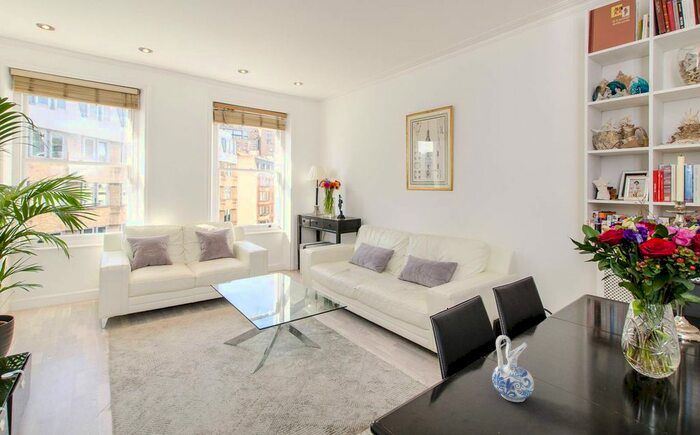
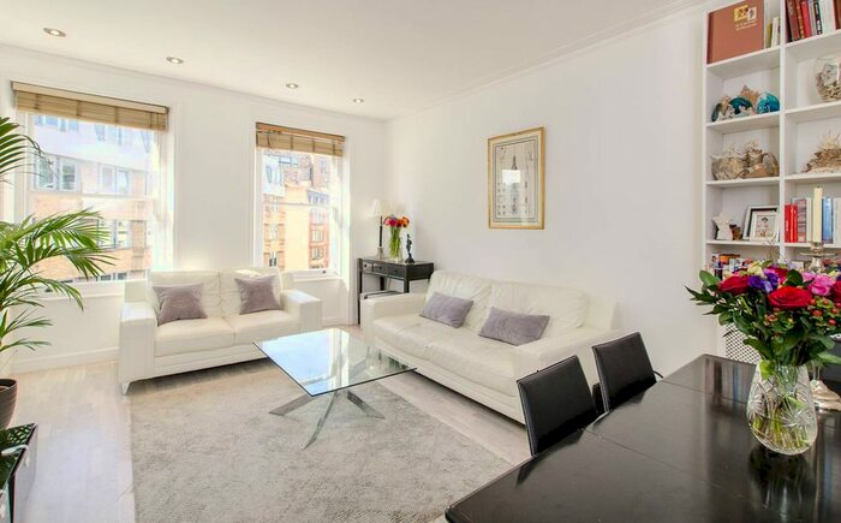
- ceramic pitcher [491,334,535,403]
